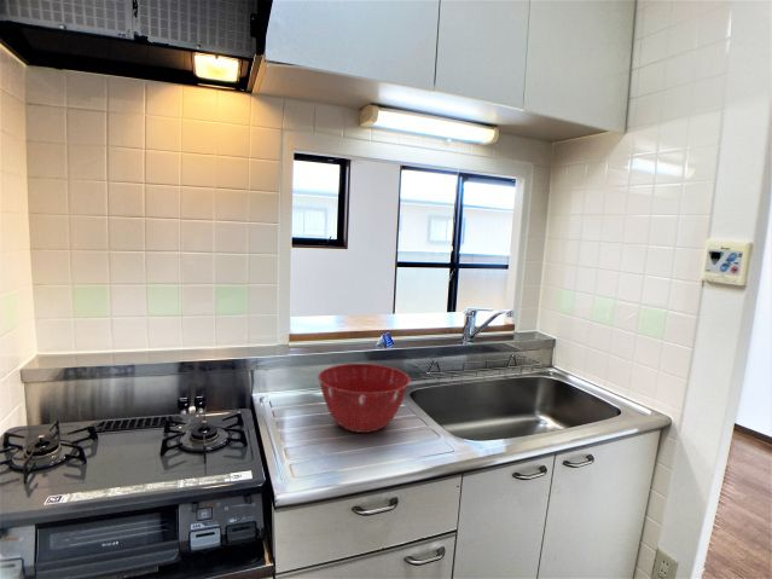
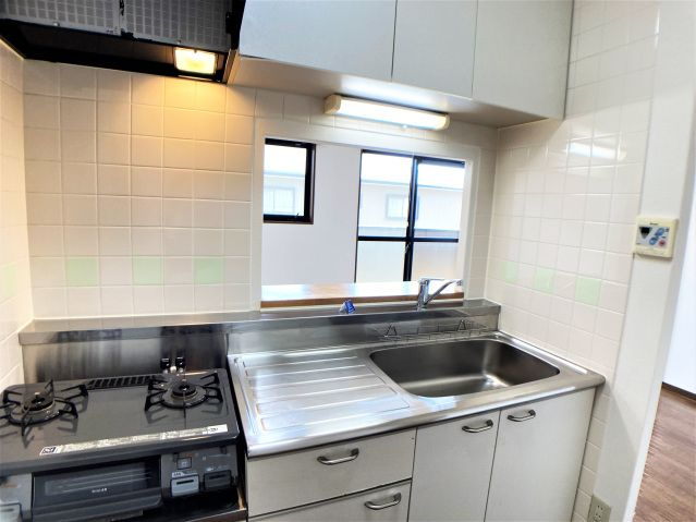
- mixing bowl [317,363,411,434]
